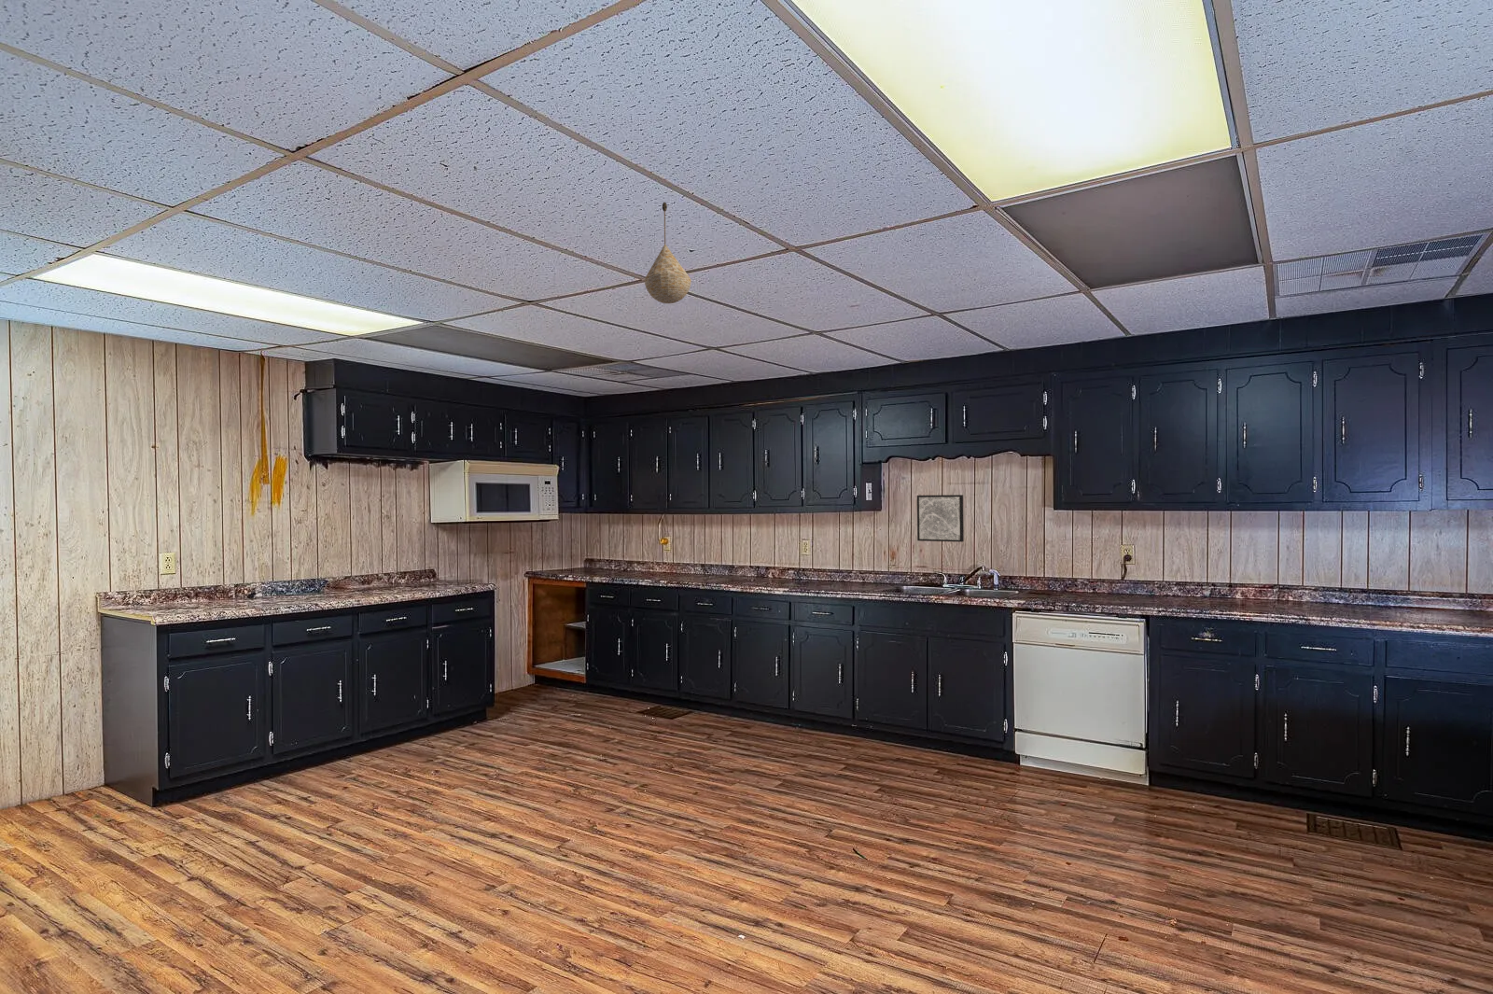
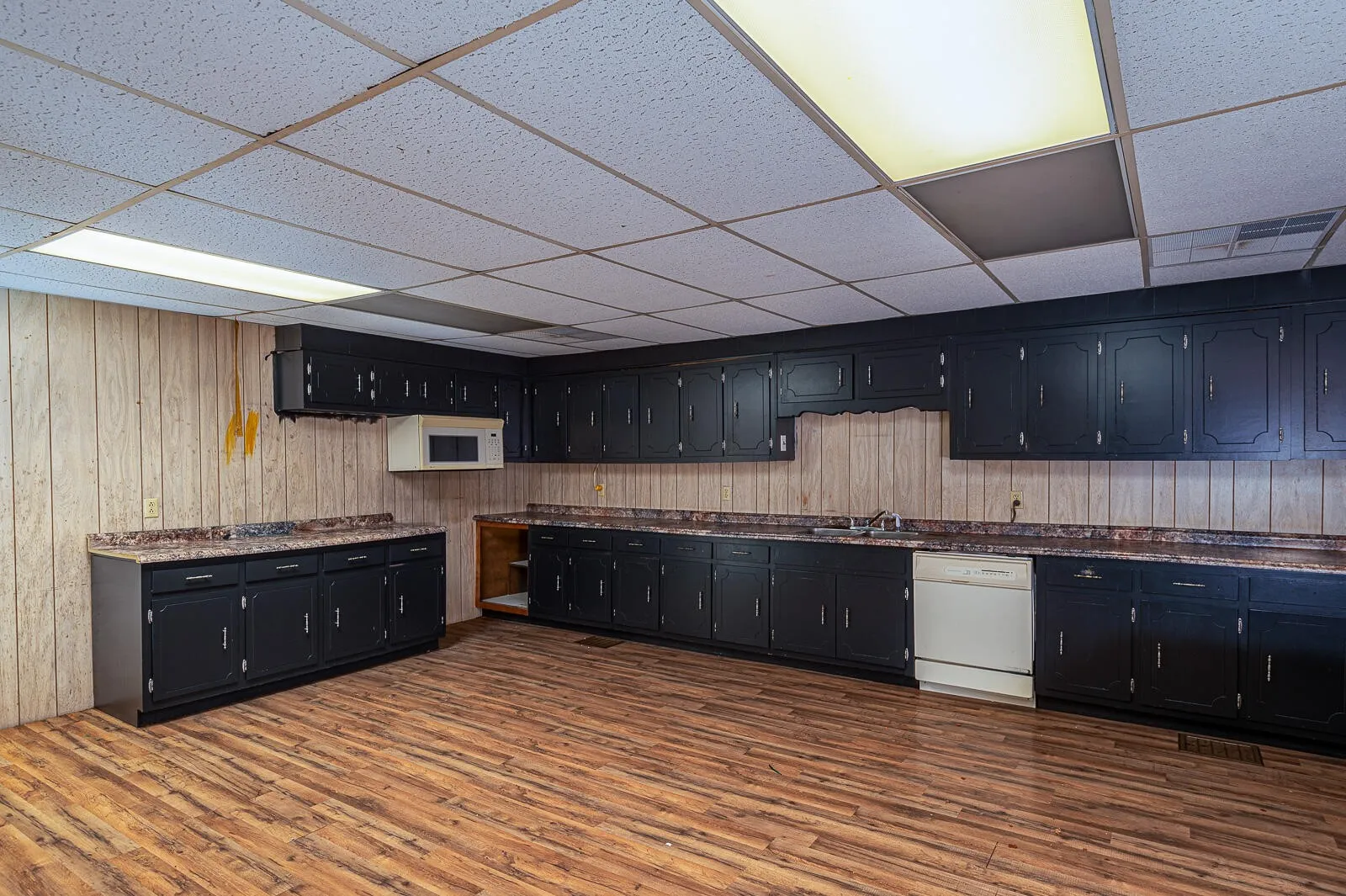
- pendant light [643,202,692,304]
- wall art [916,494,965,544]
